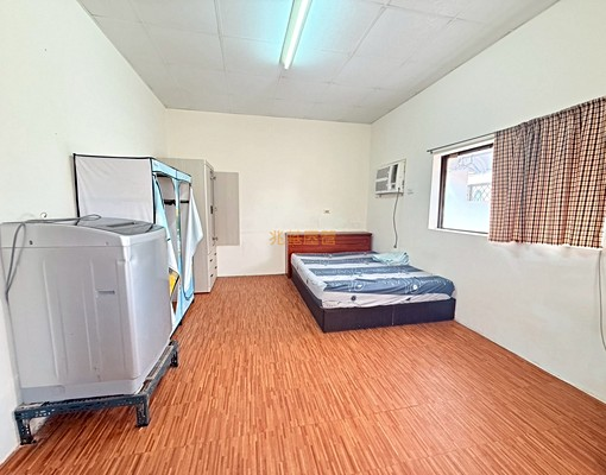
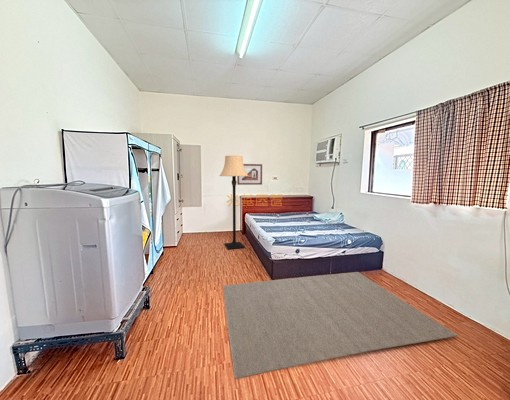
+ lamp [219,154,248,251]
+ rug [222,271,459,380]
+ picture frame [236,163,263,186]
